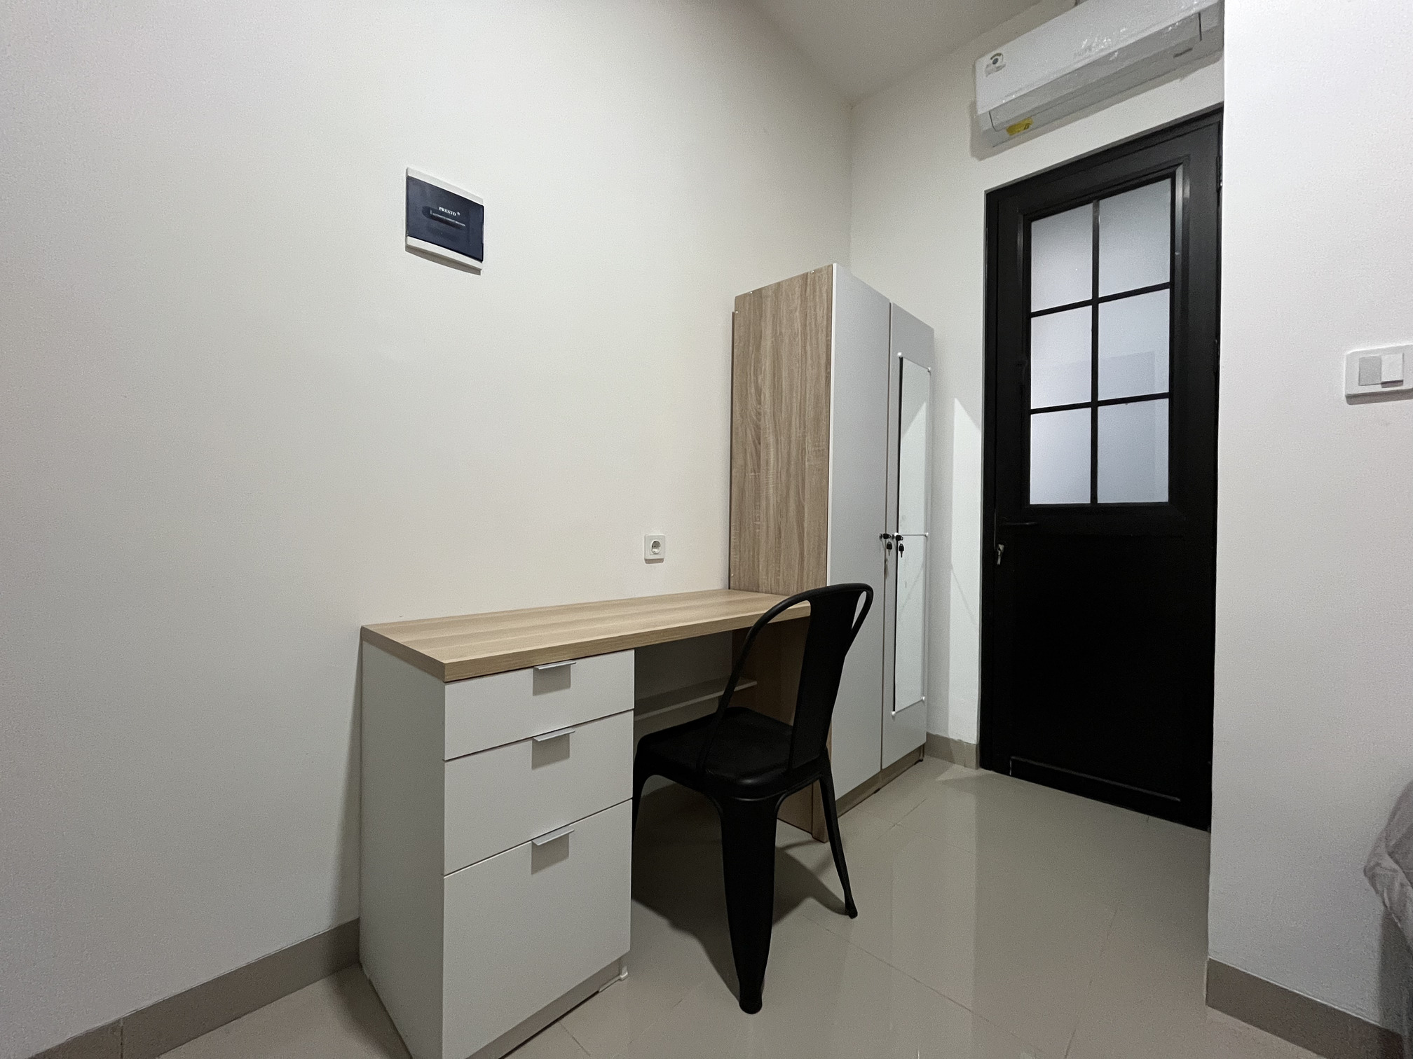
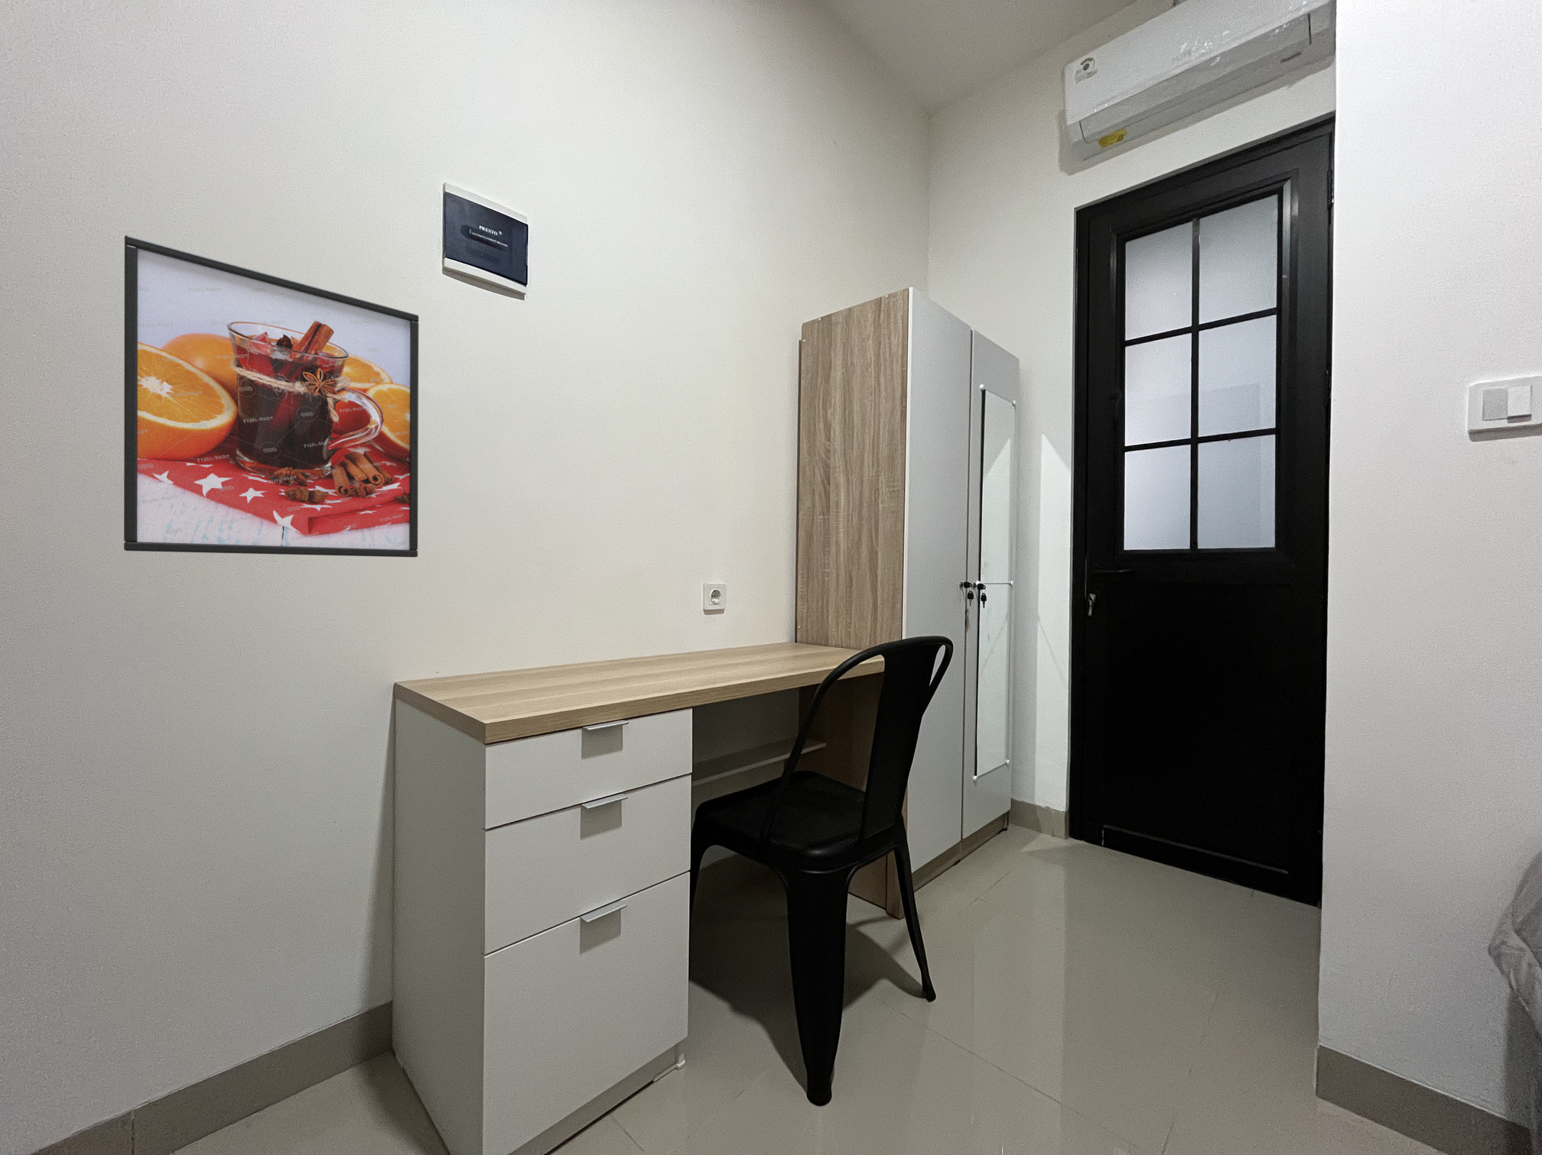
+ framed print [123,234,419,558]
